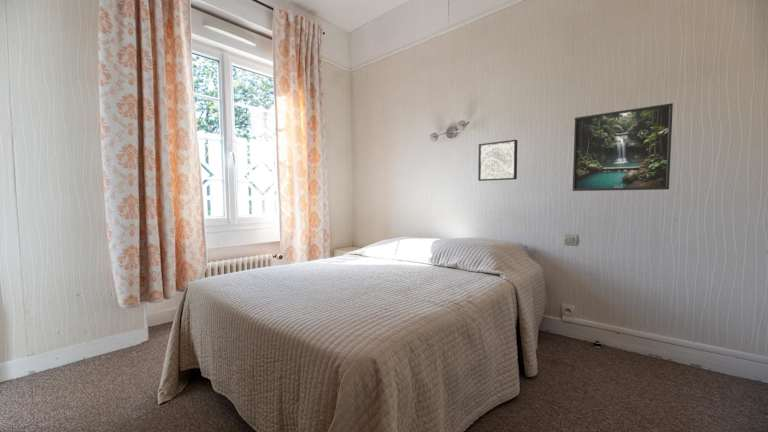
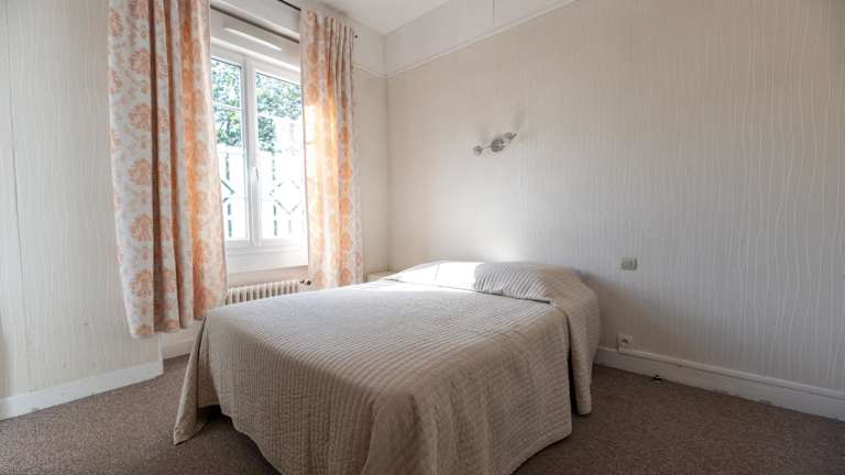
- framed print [572,102,674,192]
- wall art [477,139,518,182]
